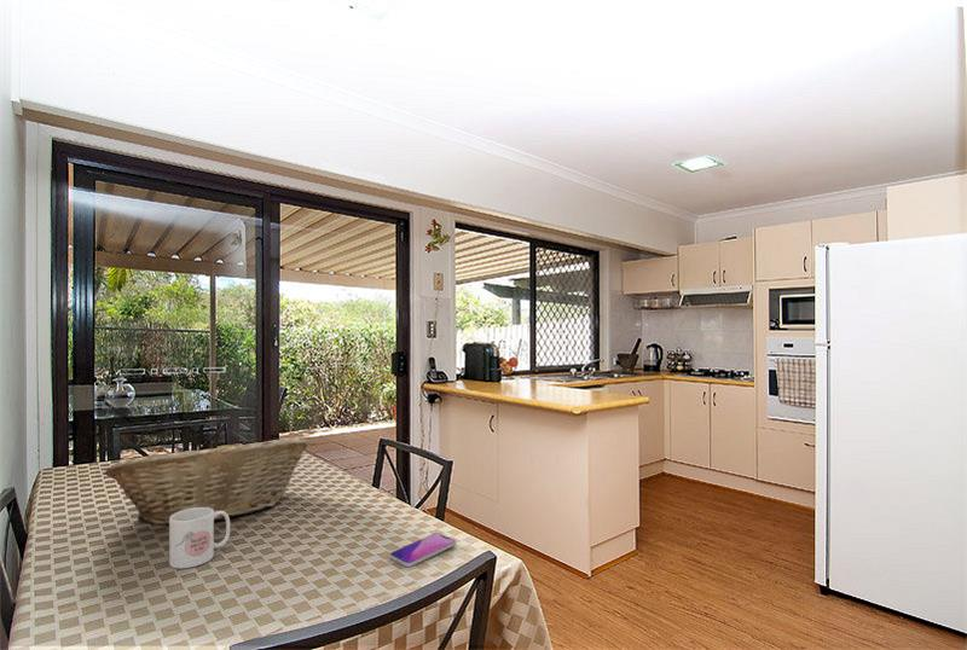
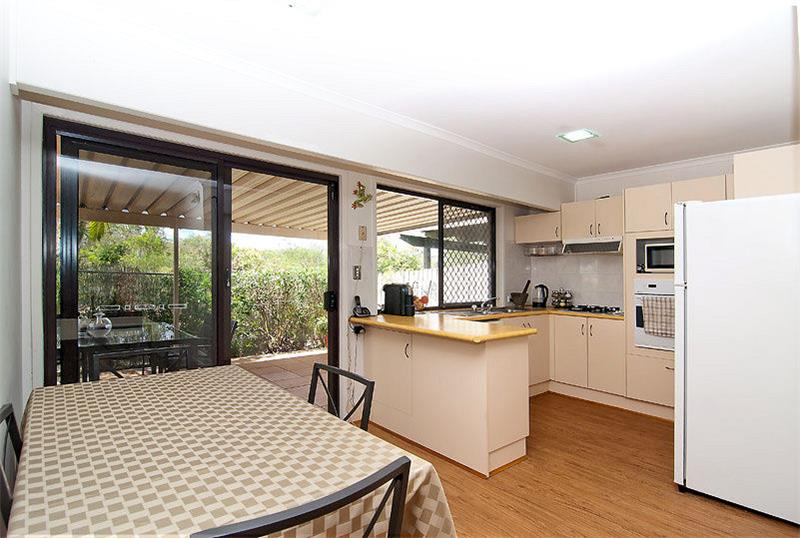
- fruit basket [104,437,309,526]
- smartphone [388,532,457,568]
- mug [168,507,231,569]
